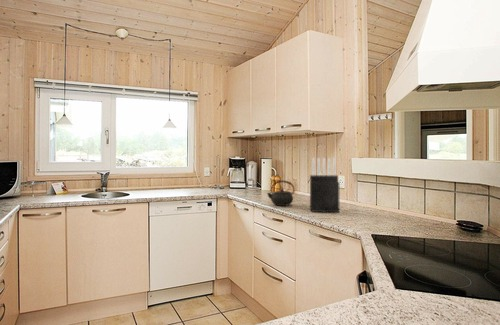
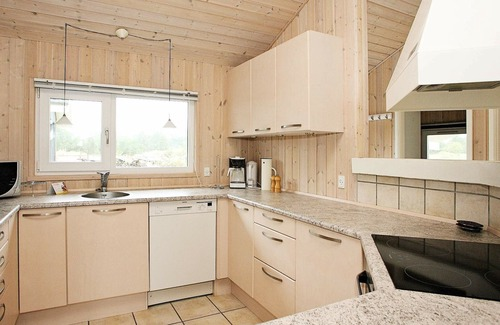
- kettle [266,180,295,207]
- knife block [309,157,340,213]
